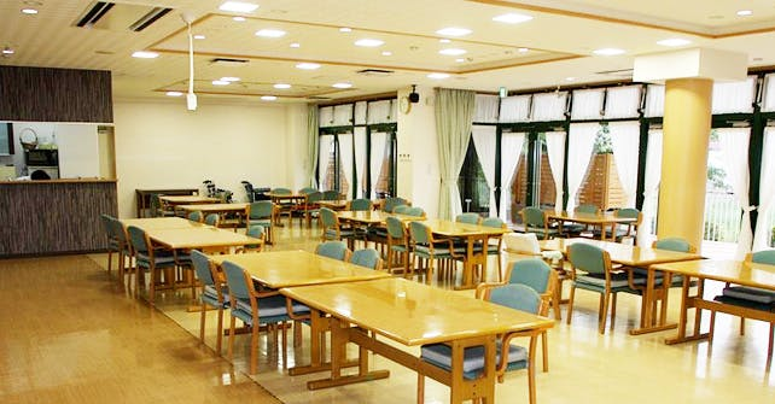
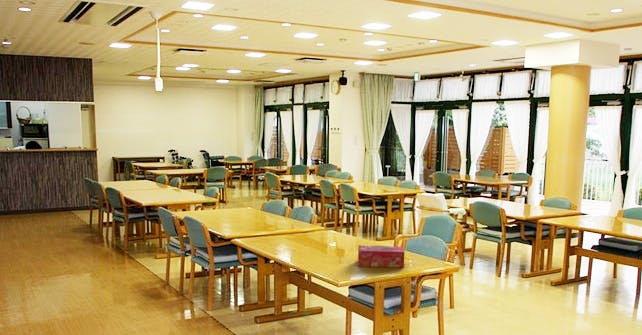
+ tissue box [357,244,405,268]
